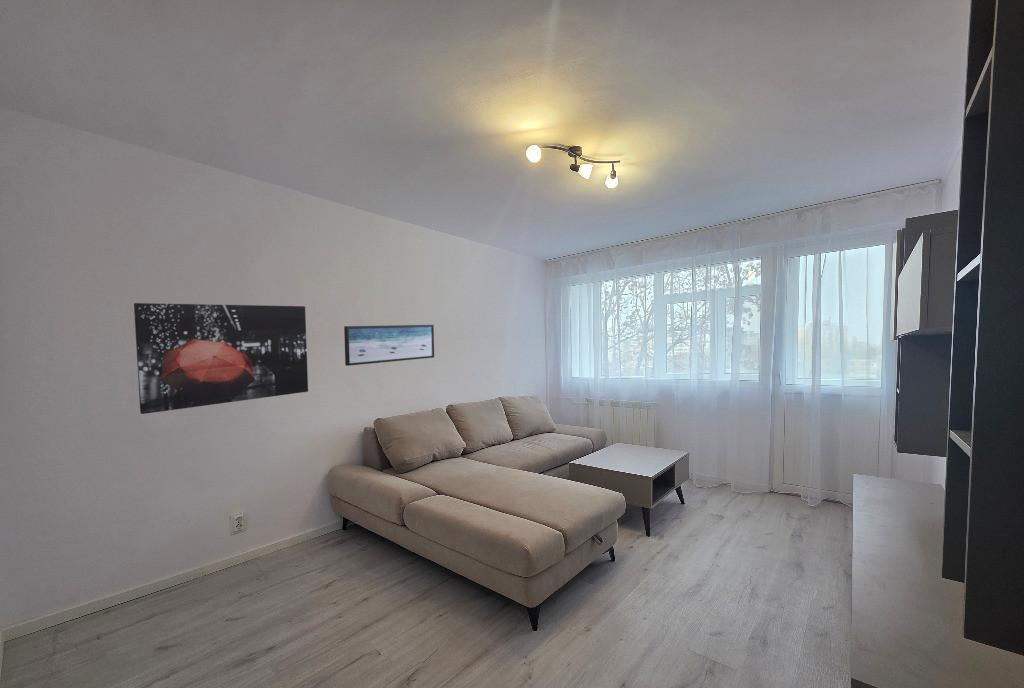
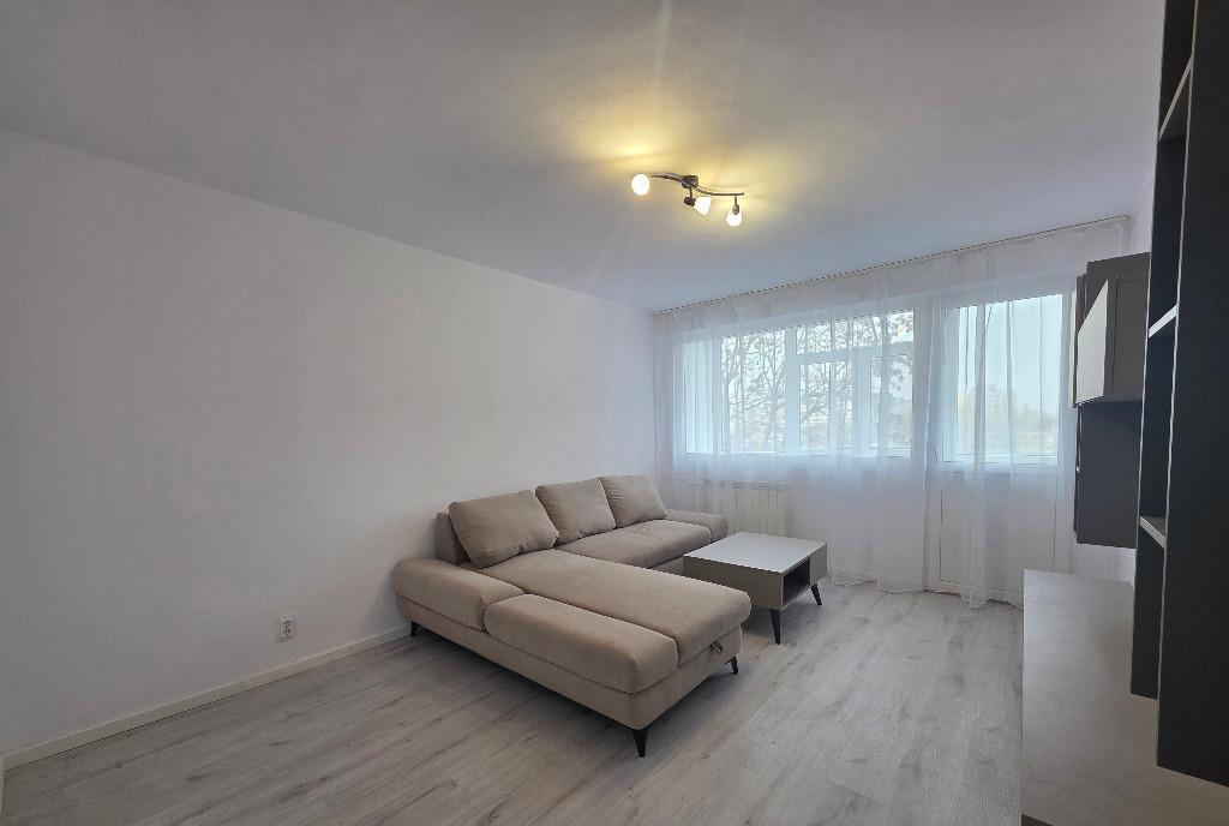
- wall art [343,324,435,367]
- wall art [133,302,309,415]
